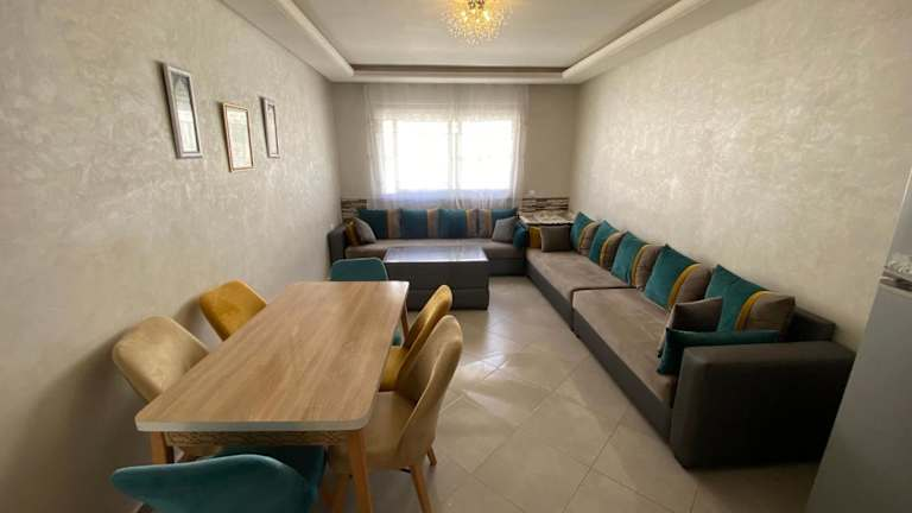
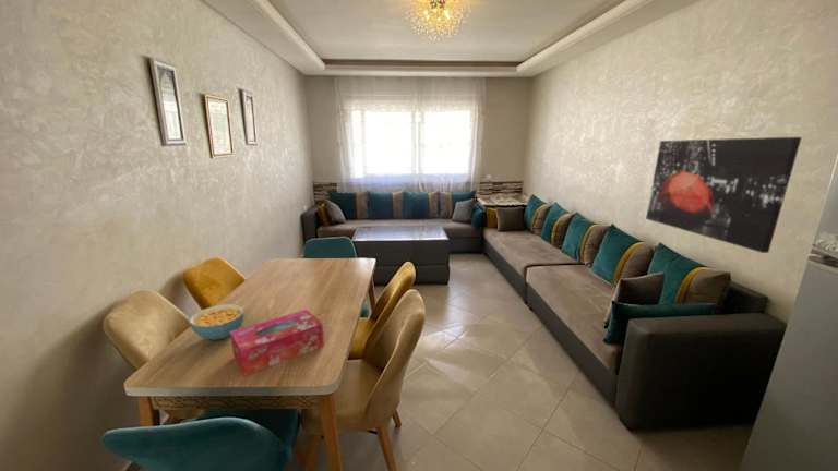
+ tissue box [230,309,325,377]
+ cereal bowl [188,303,246,340]
+ wall art [645,136,803,254]
